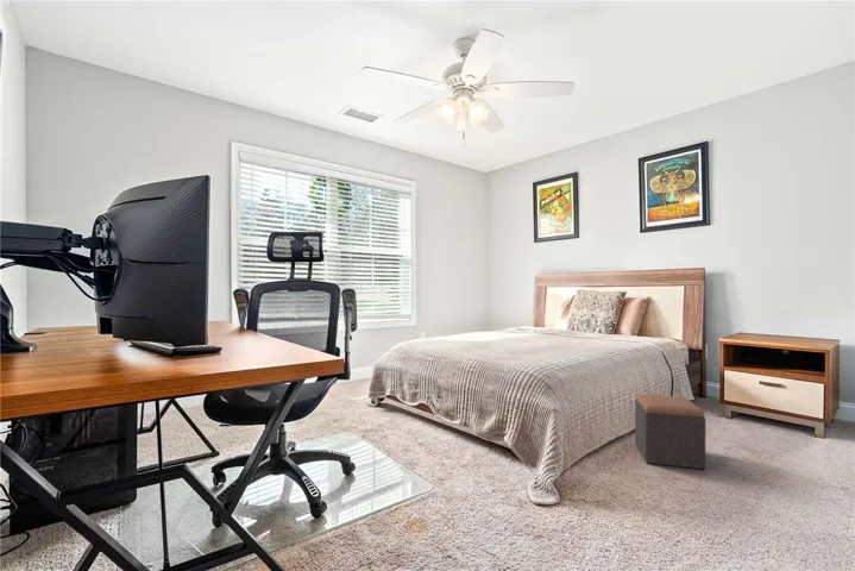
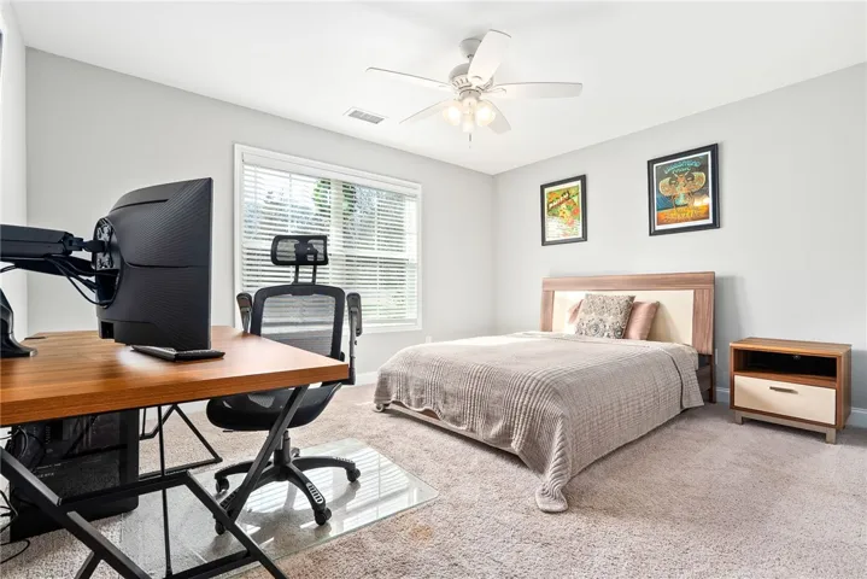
- footstool [634,393,706,470]
